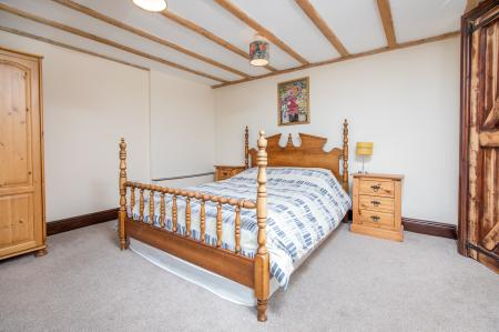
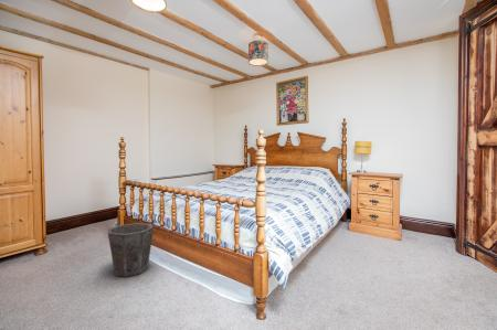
+ waste bin [106,222,155,278]
